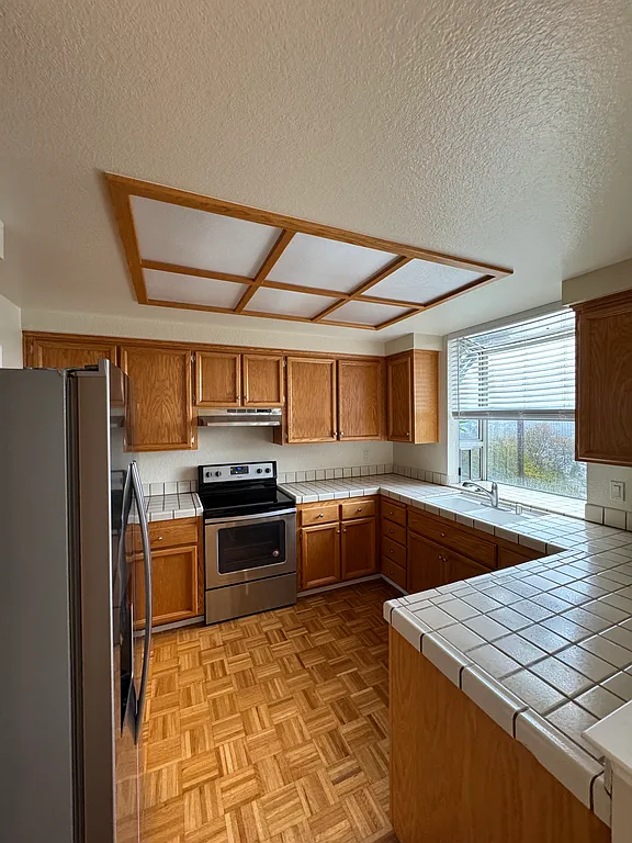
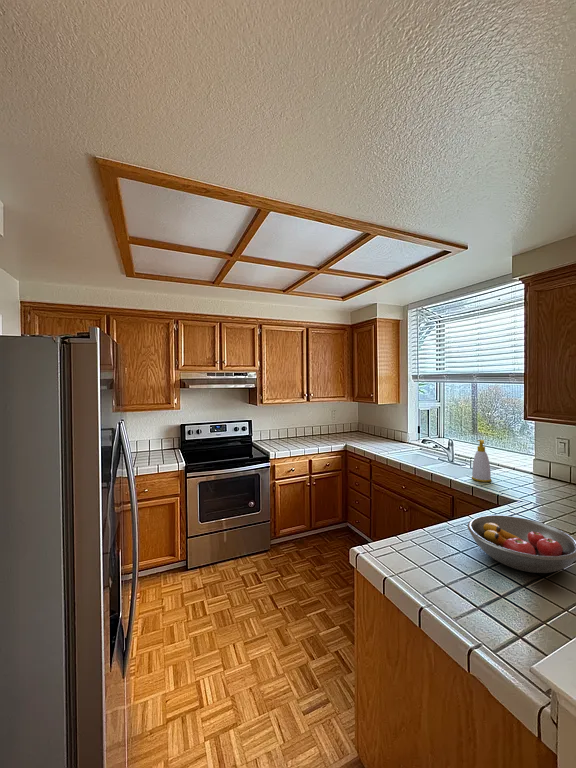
+ soap bottle [471,439,492,483]
+ fruit bowl [467,514,576,574]
